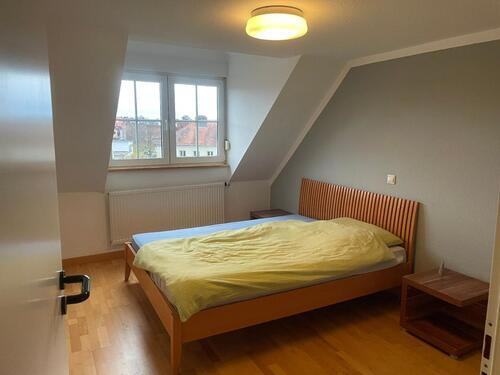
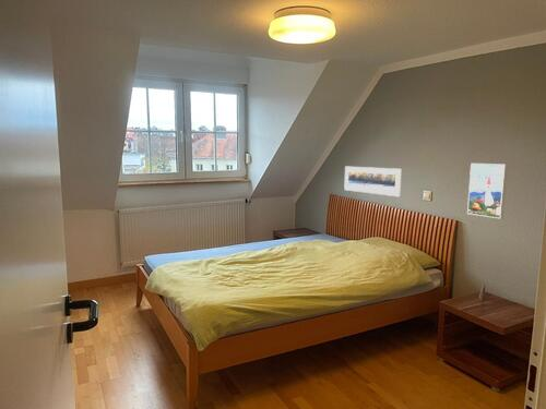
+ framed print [466,163,508,219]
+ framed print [343,166,403,197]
